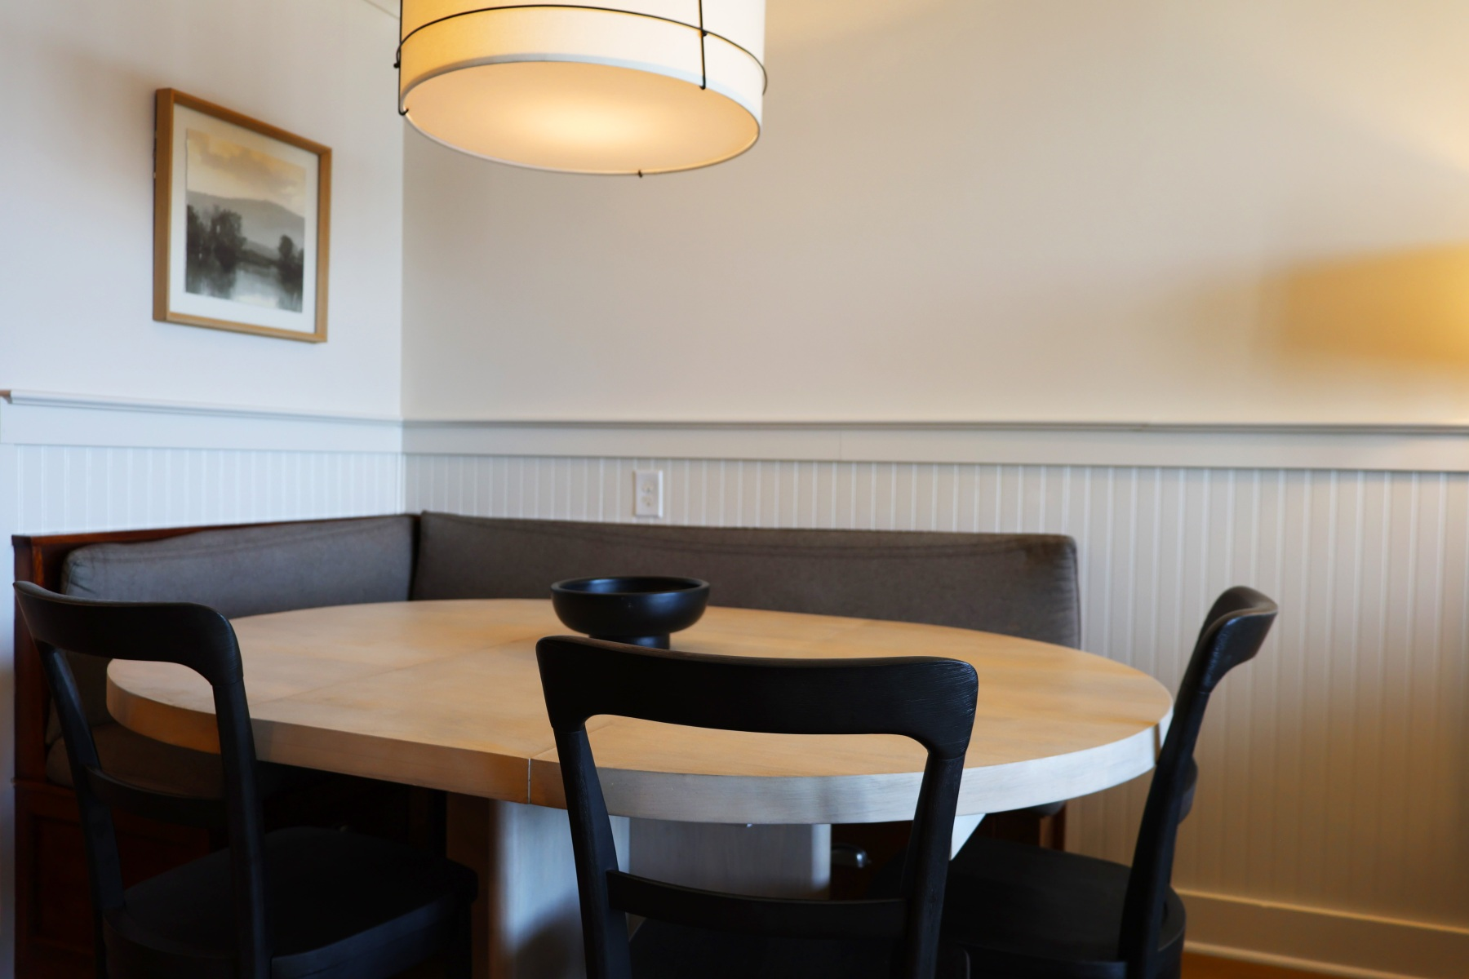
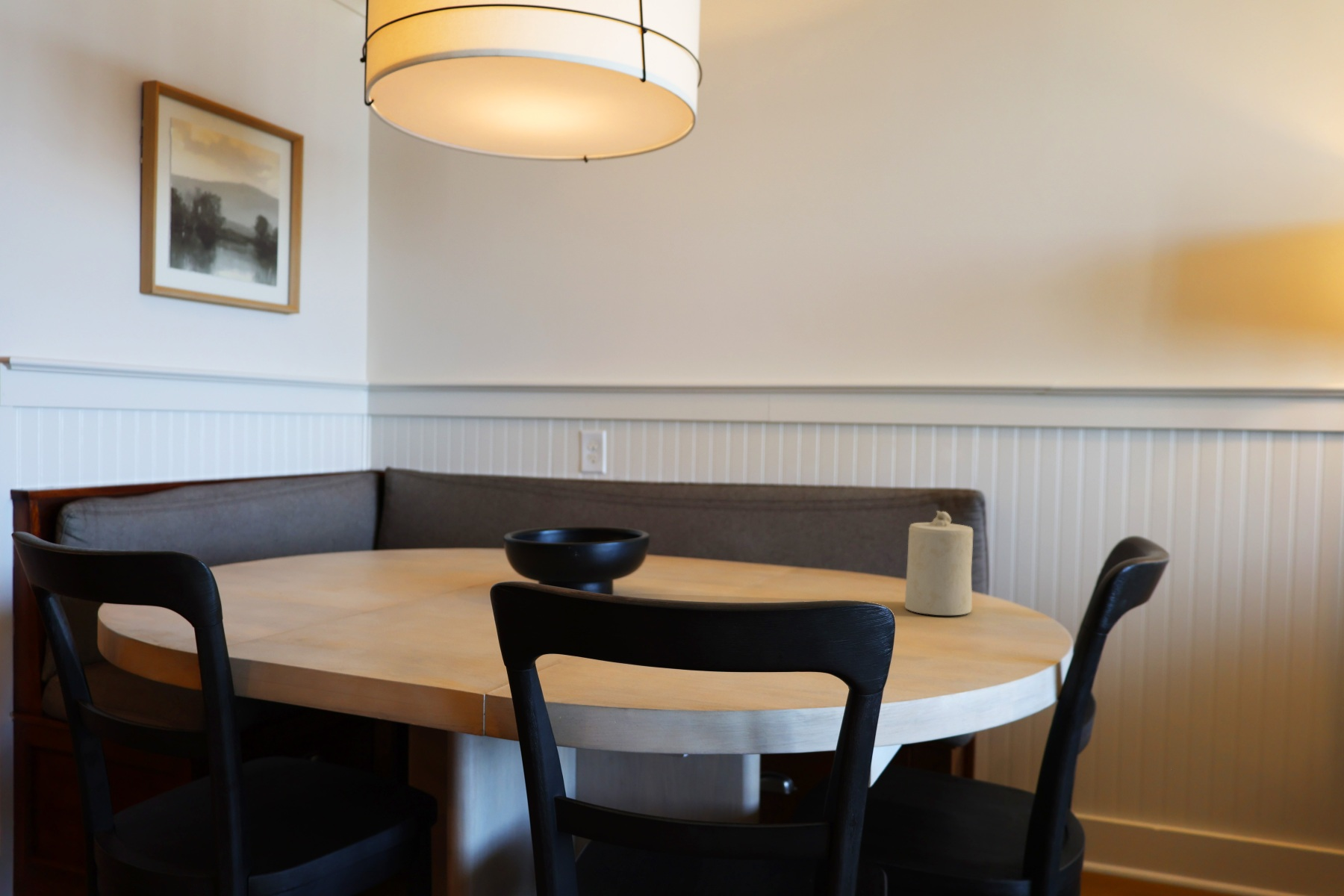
+ candle [904,510,974,616]
